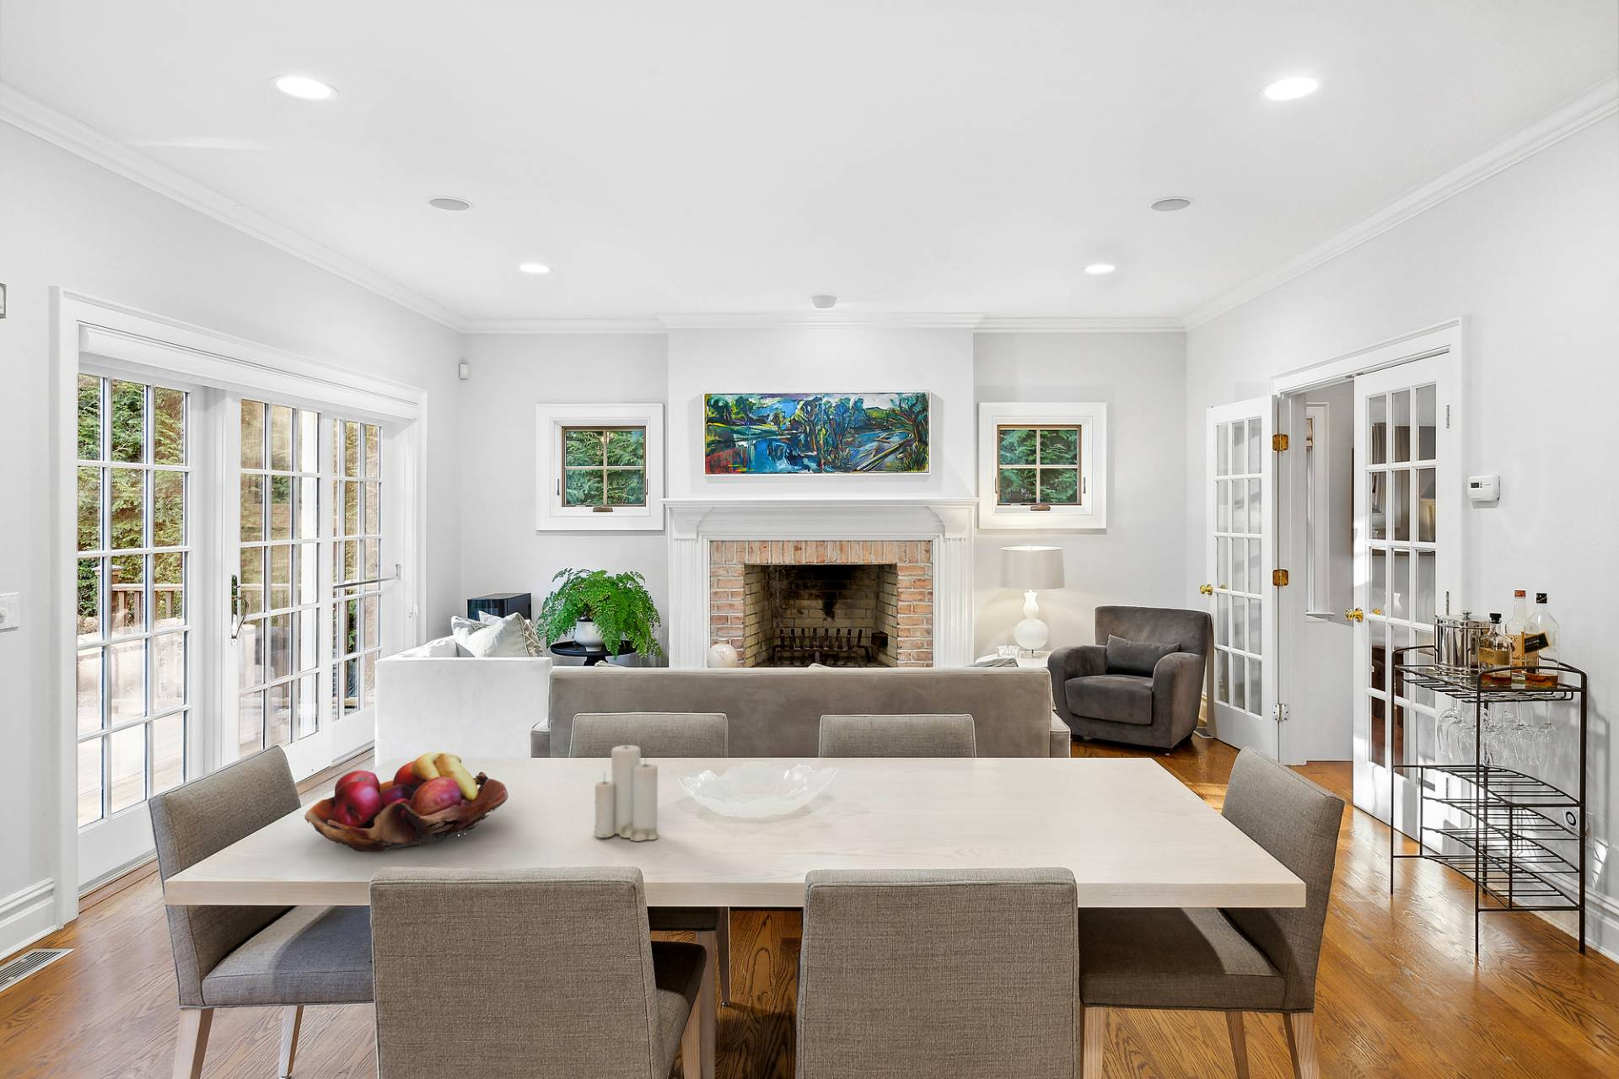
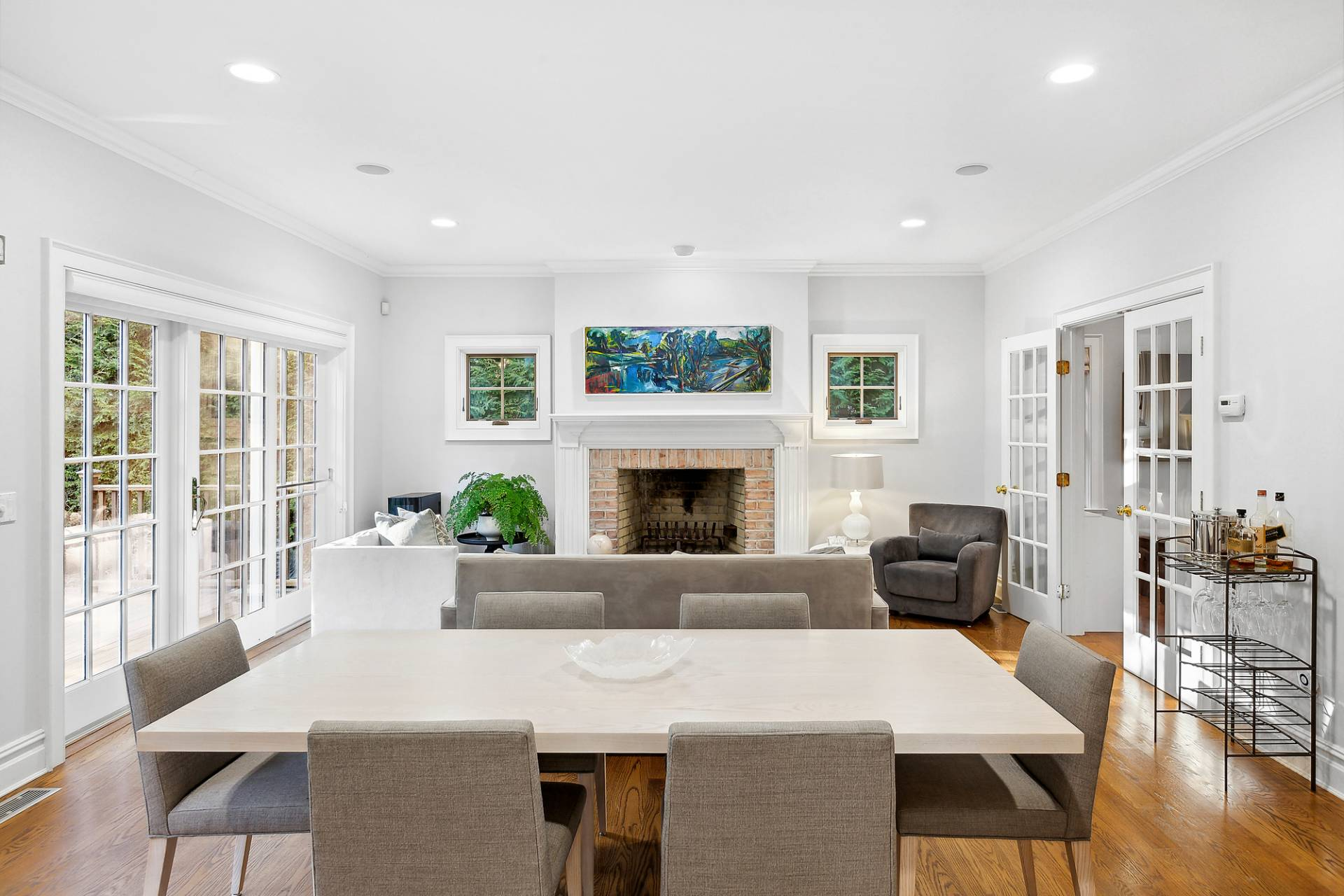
- fruit basket [304,751,508,853]
- candle [593,737,659,842]
